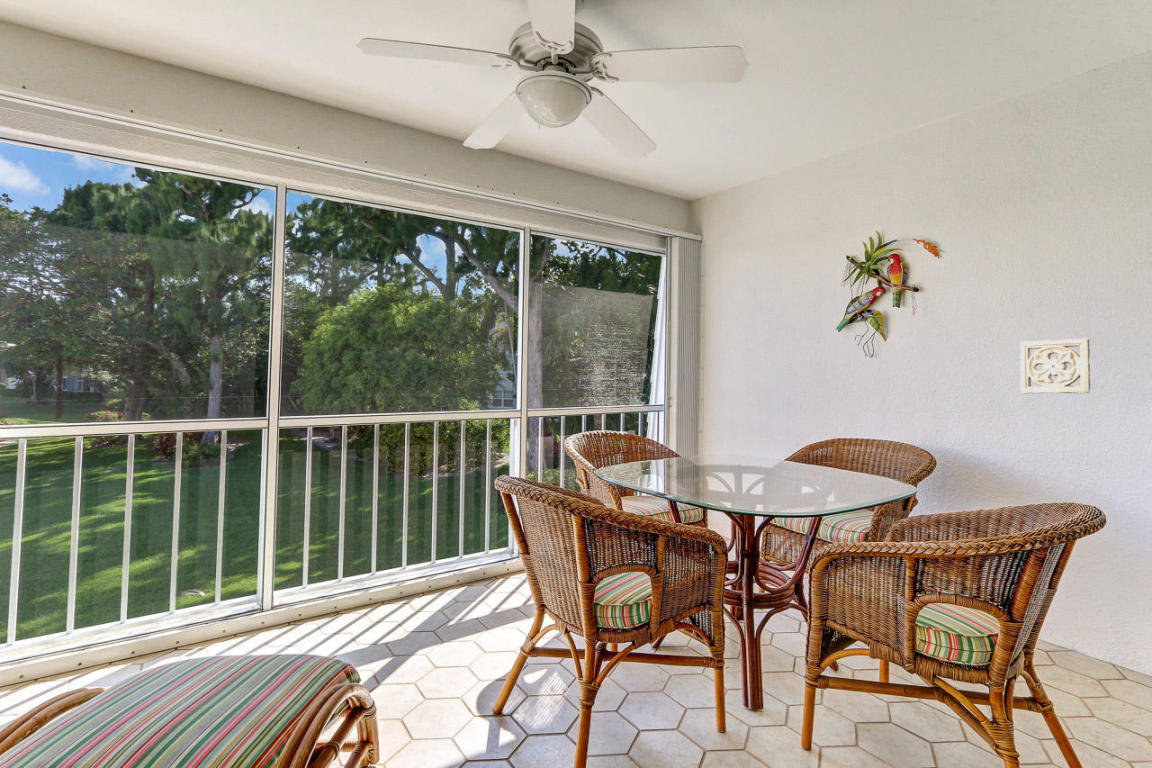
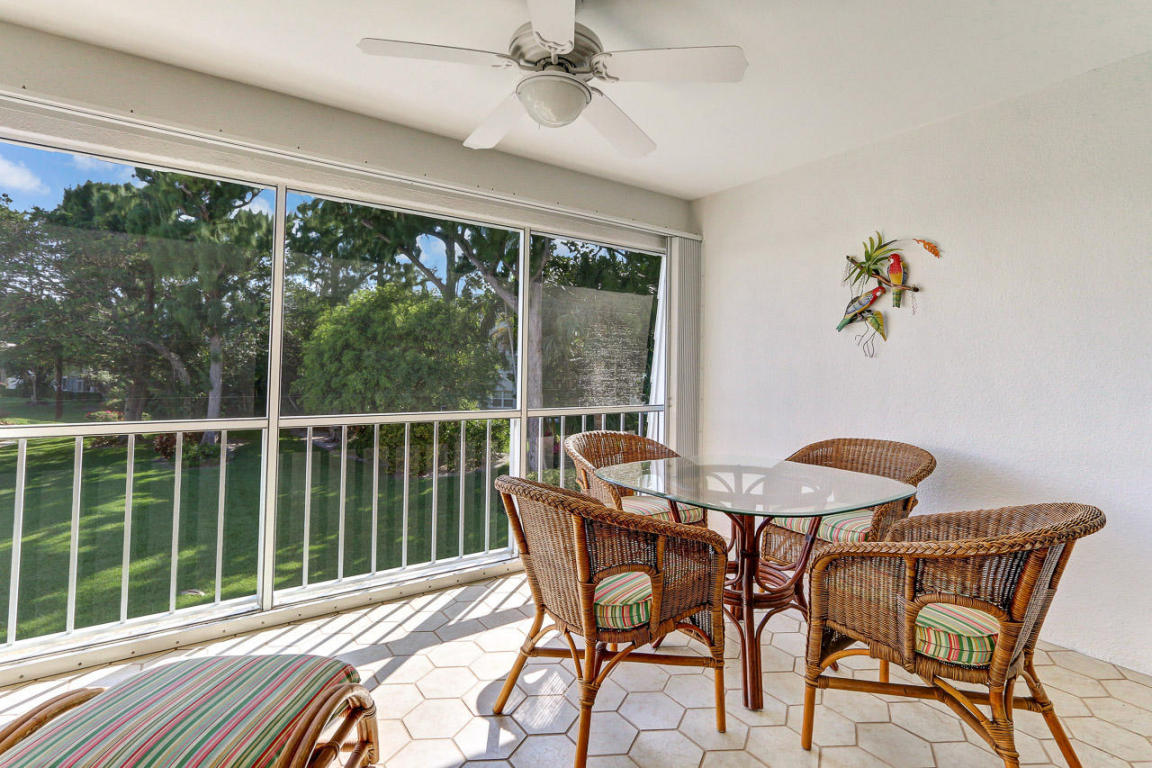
- wall ornament [1019,337,1091,395]
